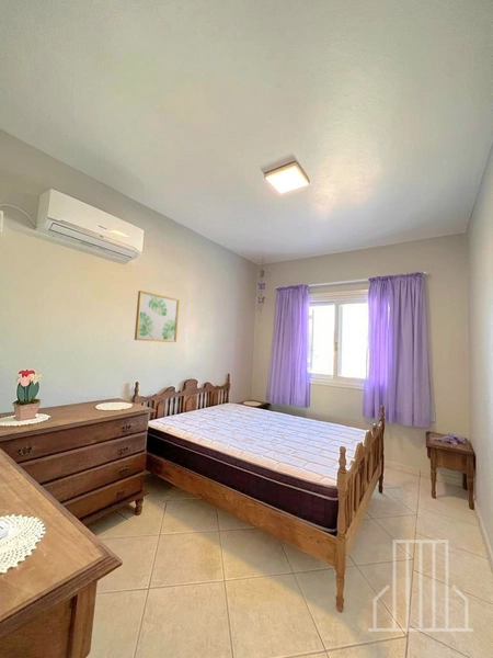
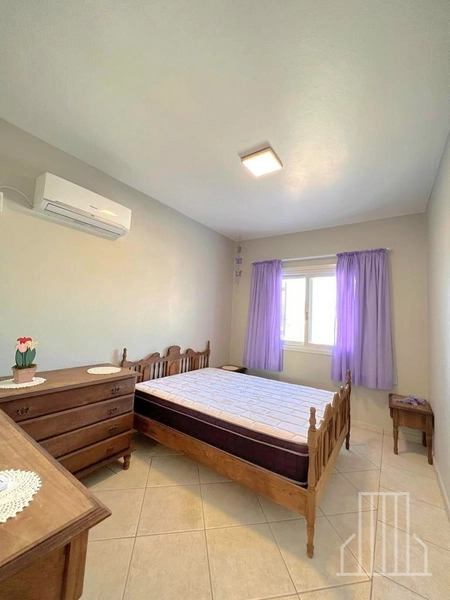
- wall art [134,290,181,343]
